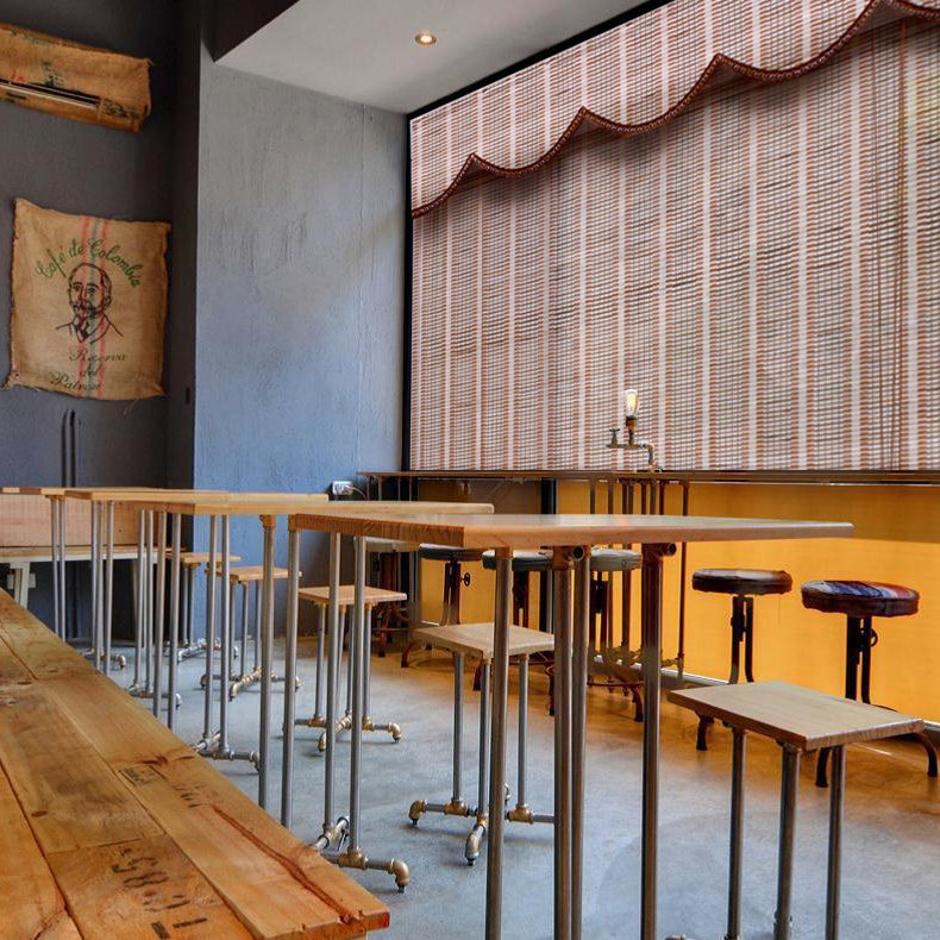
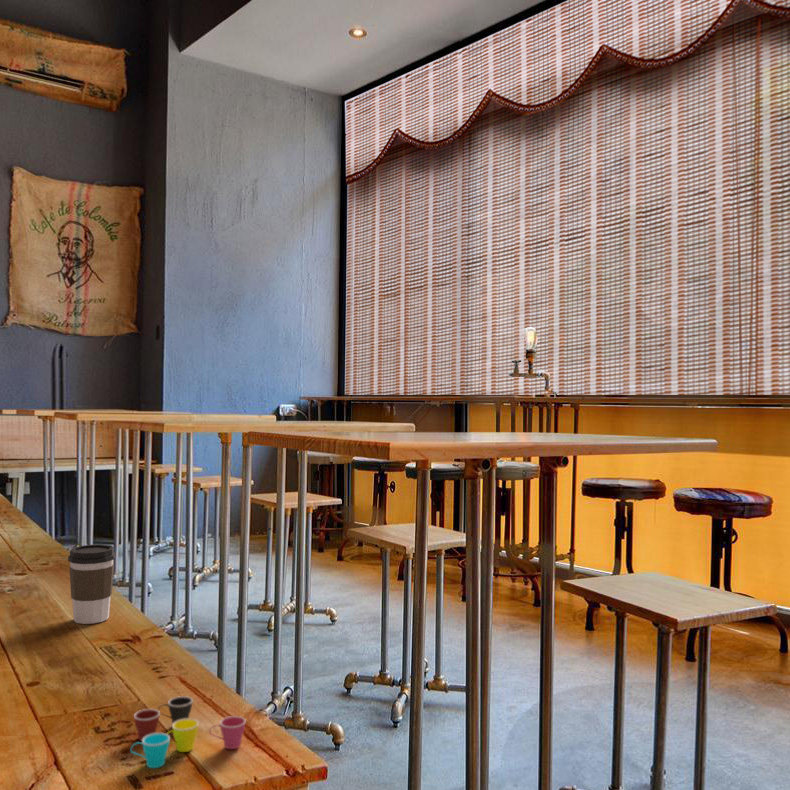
+ cup [130,695,247,769]
+ coffee cup [67,543,117,625]
